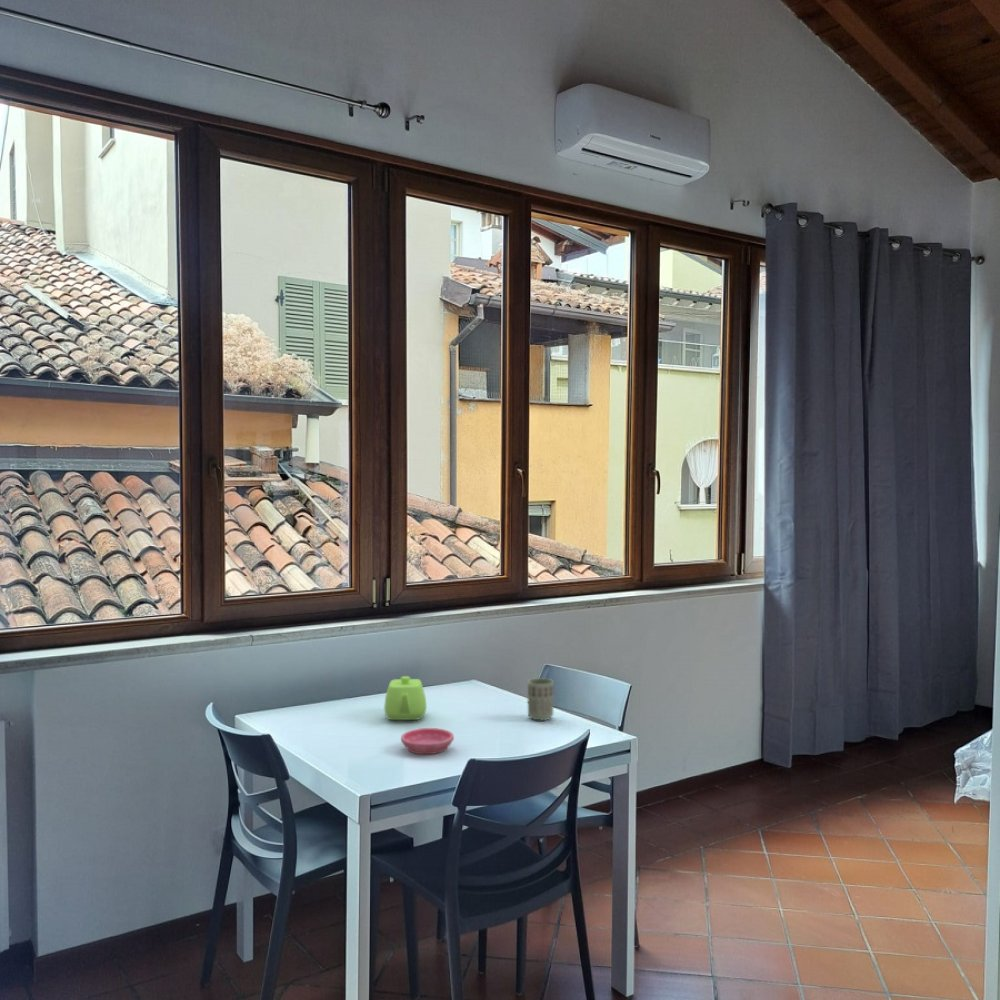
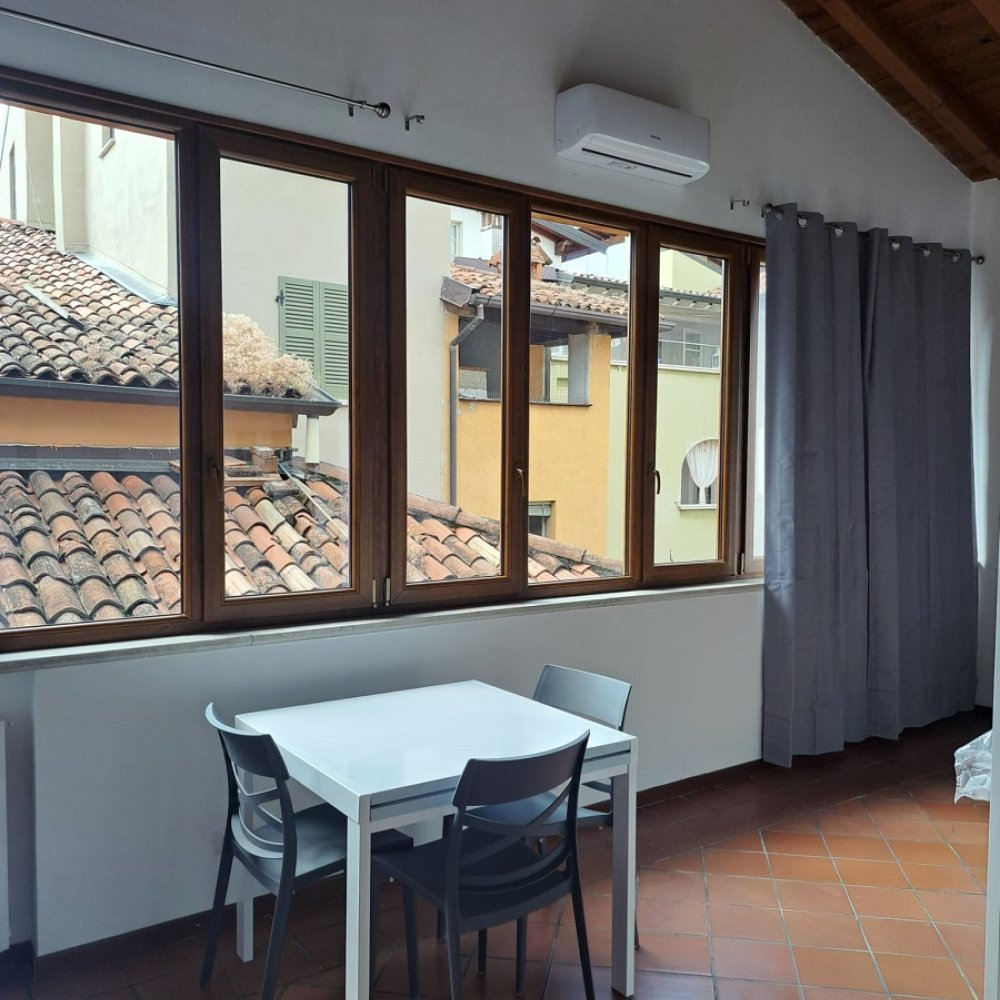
- cup [527,677,555,721]
- teapot [383,675,427,721]
- saucer [400,727,455,755]
